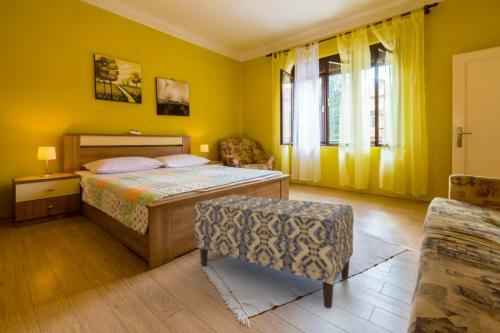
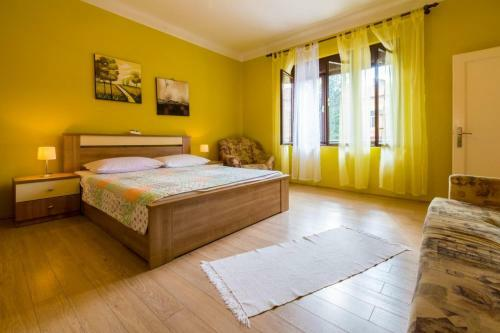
- bench [194,193,355,309]
